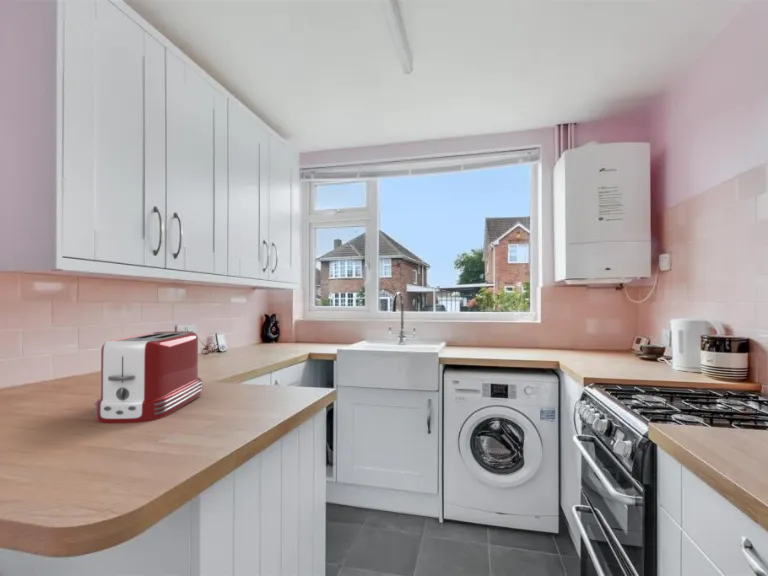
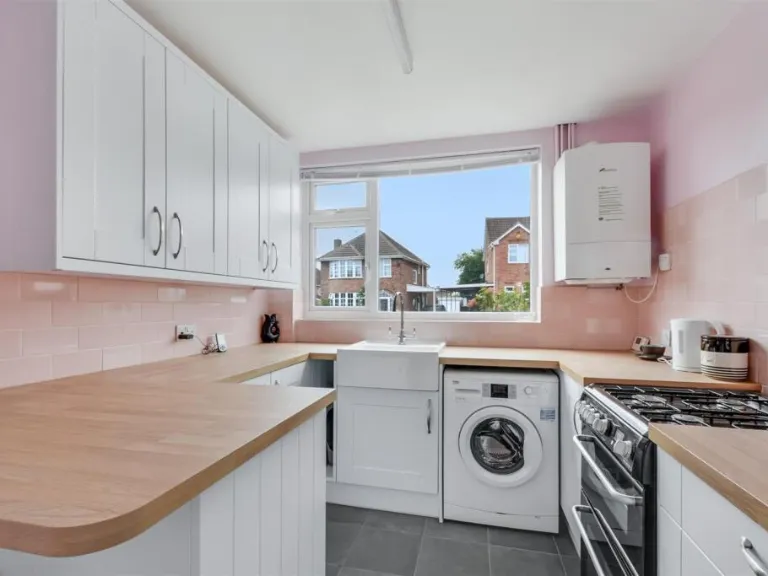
- toaster [93,331,204,424]
